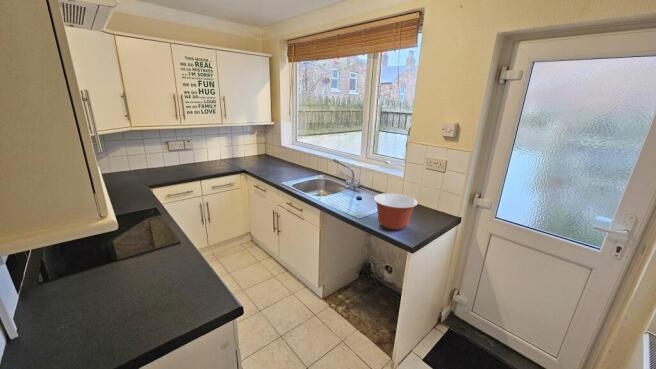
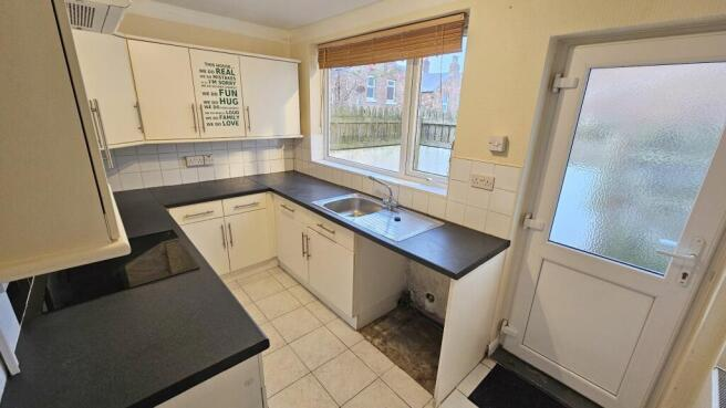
- mixing bowl [373,192,419,231]
